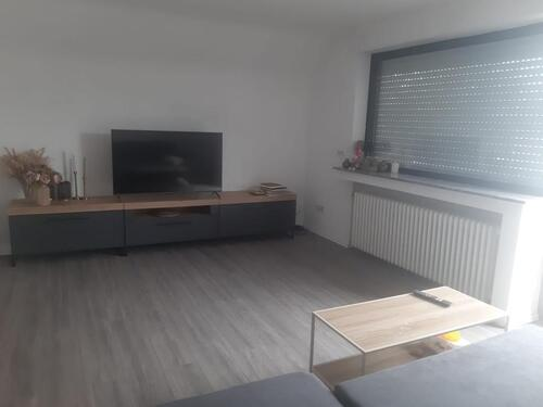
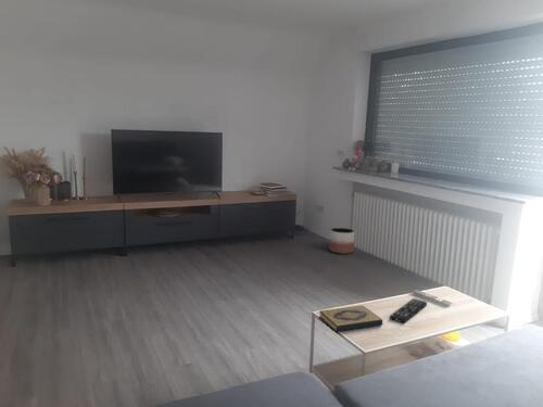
+ planter [328,227,356,255]
+ remote control [388,297,428,325]
+ hardback book [318,305,383,333]
